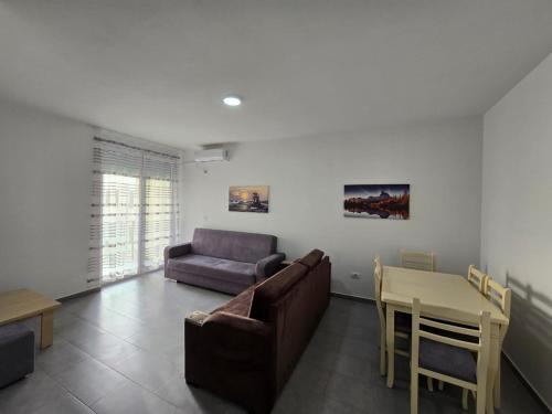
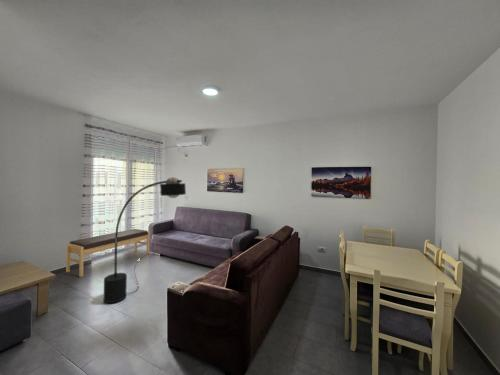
+ bench [65,228,151,278]
+ floor lamp [103,176,187,304]
